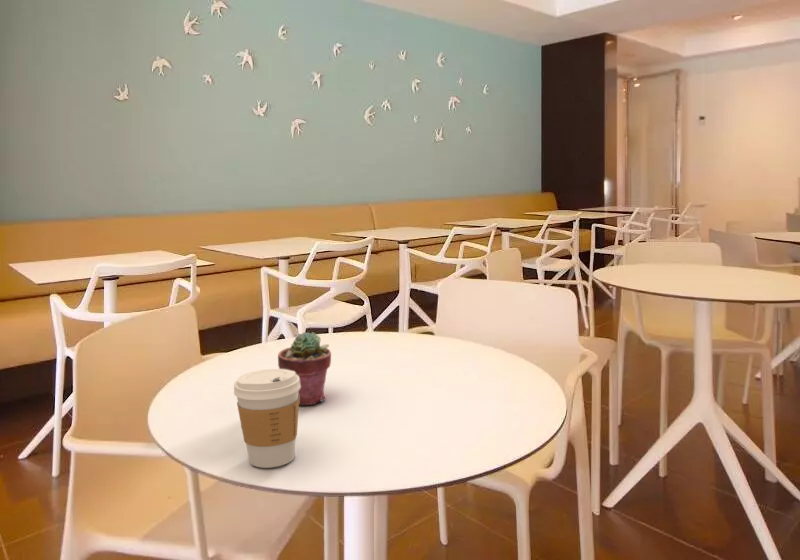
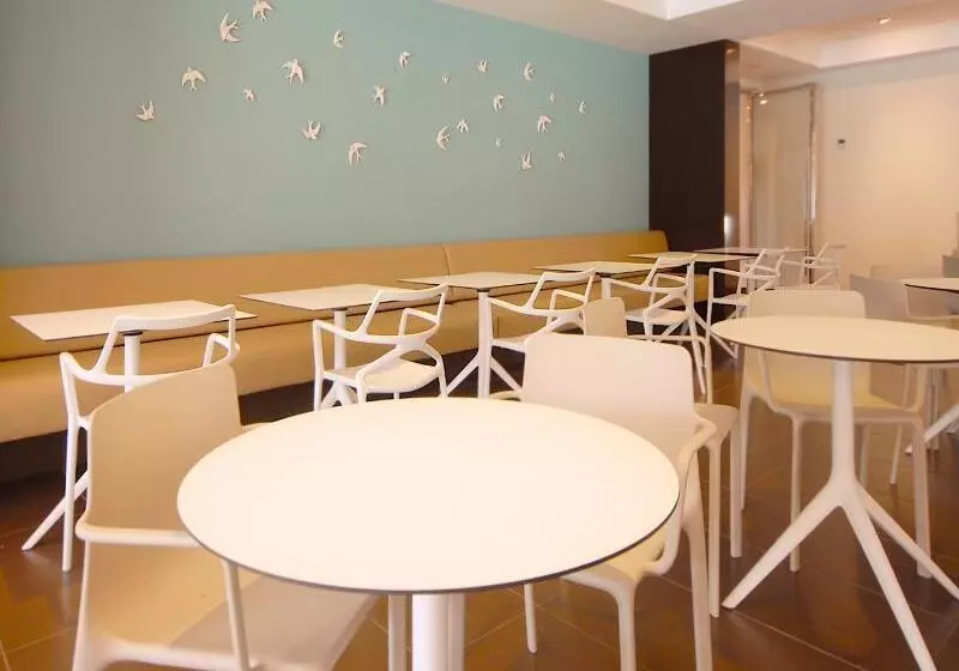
- potted succulent [277,331,332,406]
- coffee cup [233,368,301,469]
